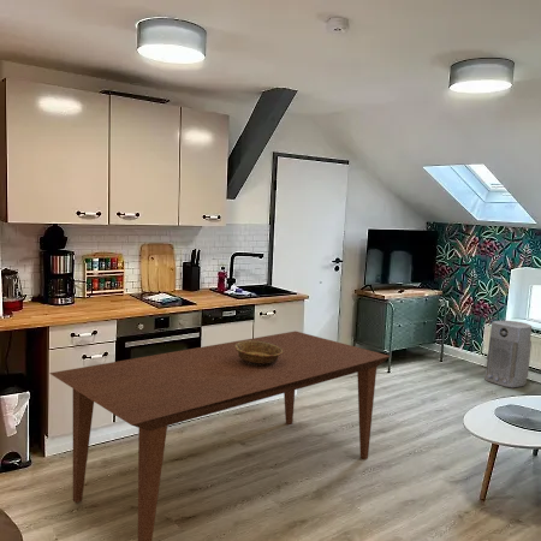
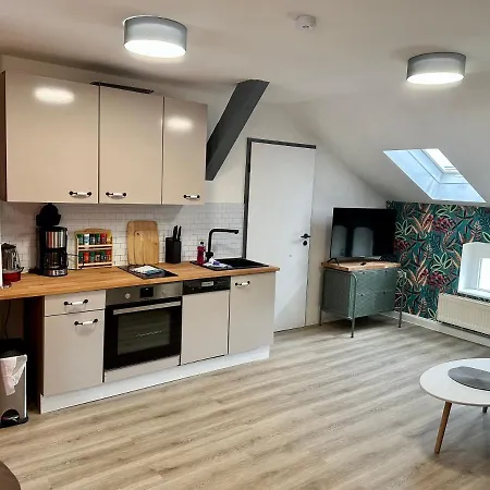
- air purifier [483,320,533,388]
- dining table [48,331,392,541]
- decorative bowl [234,340,284,365]
